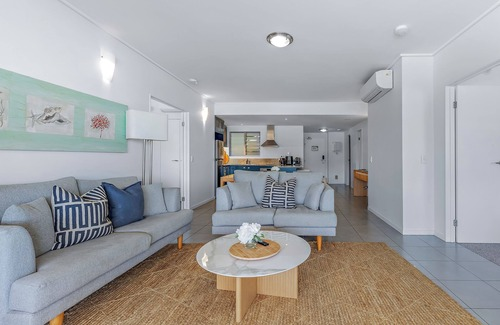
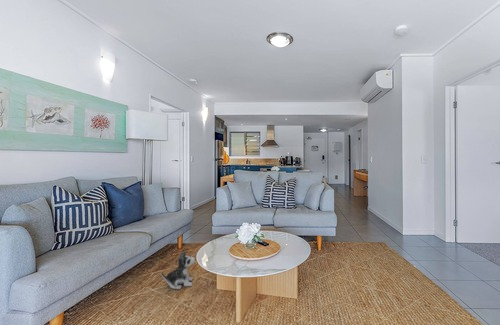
+ plush toy [161,249,196,290]
